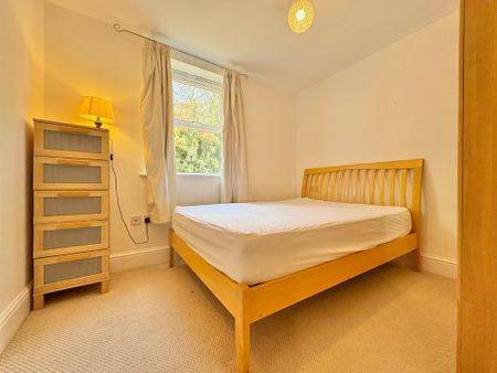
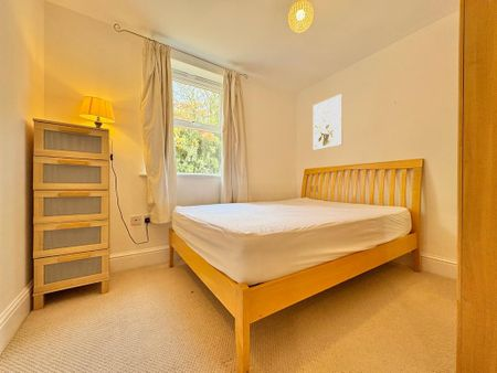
+ wall art [311,93,343,151]
